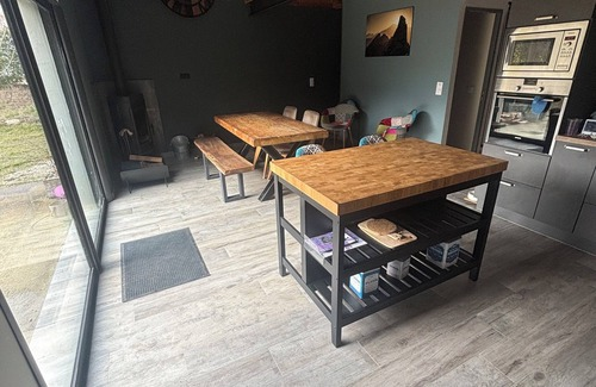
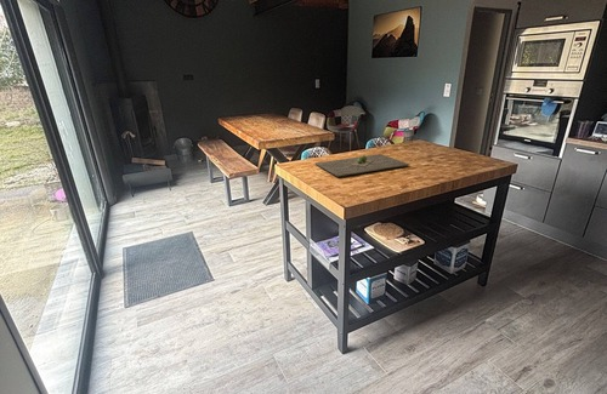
+ cutting board [314,153,410,178]
